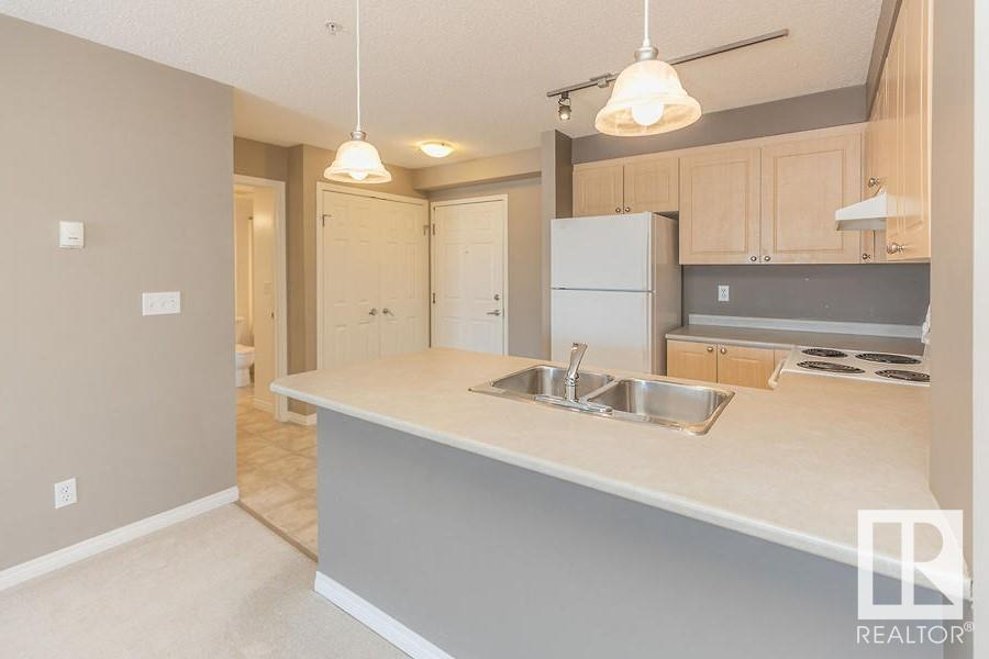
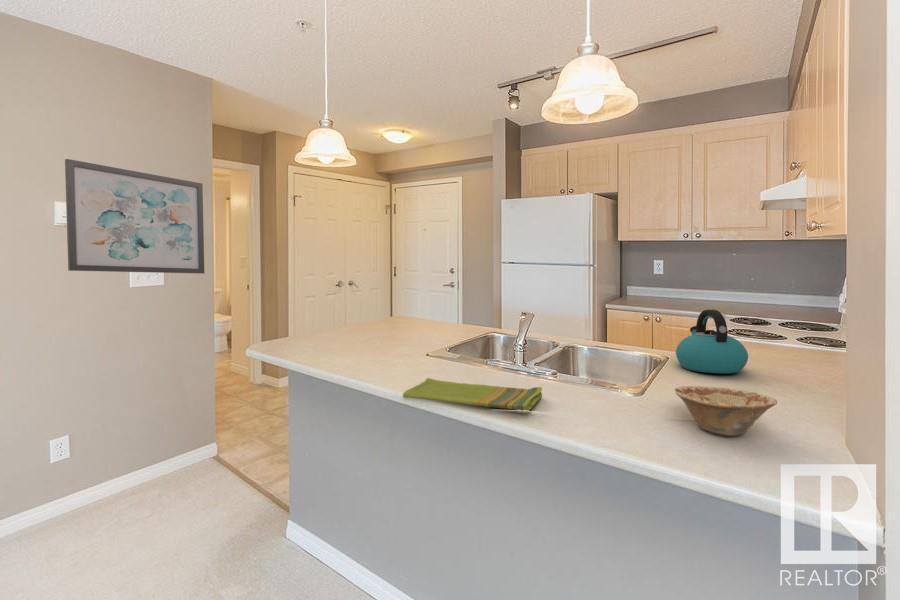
+ wall art [64,158,205,275]
+ kettle [675,309,749,374]
+ dish [674,385,778,437]
+ dish towel [402,377,543,412]
